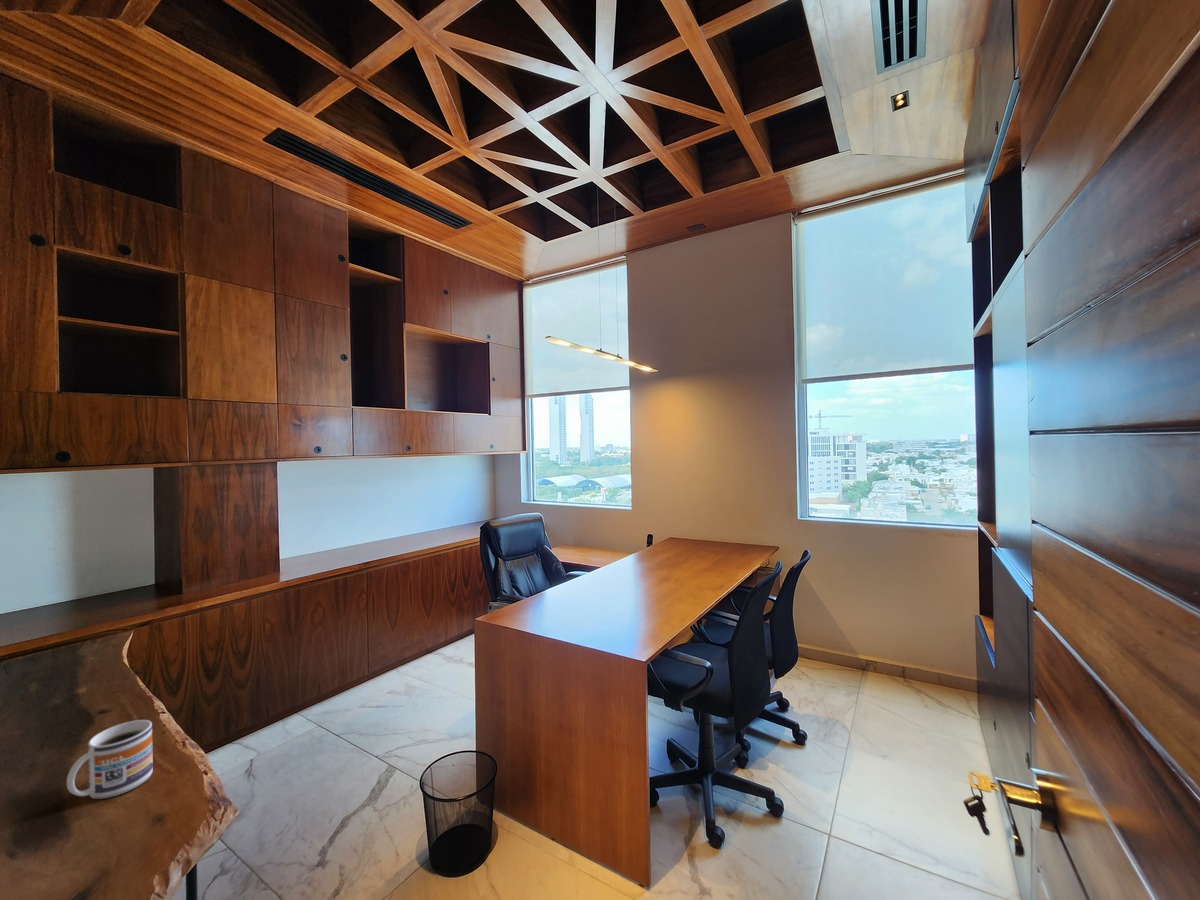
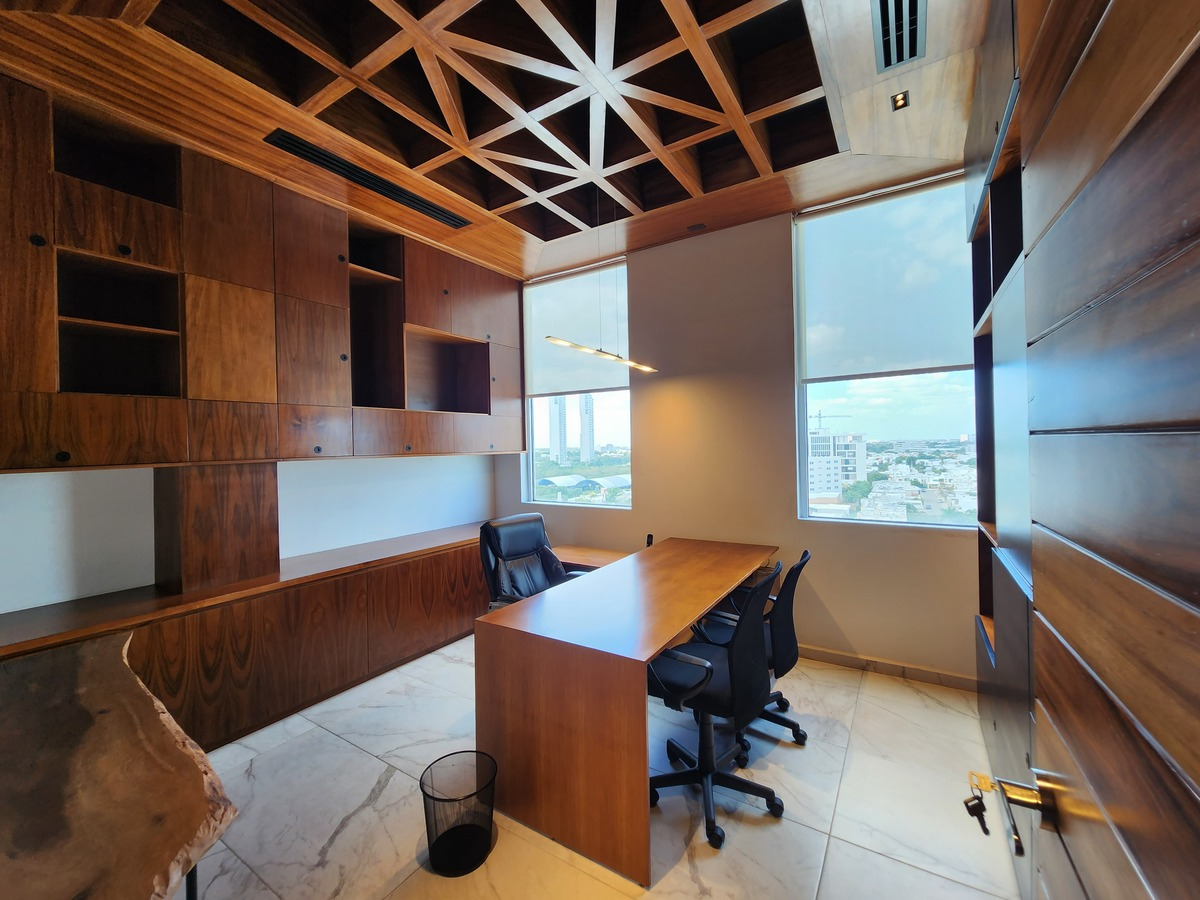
- mug [66,719,154,800]
